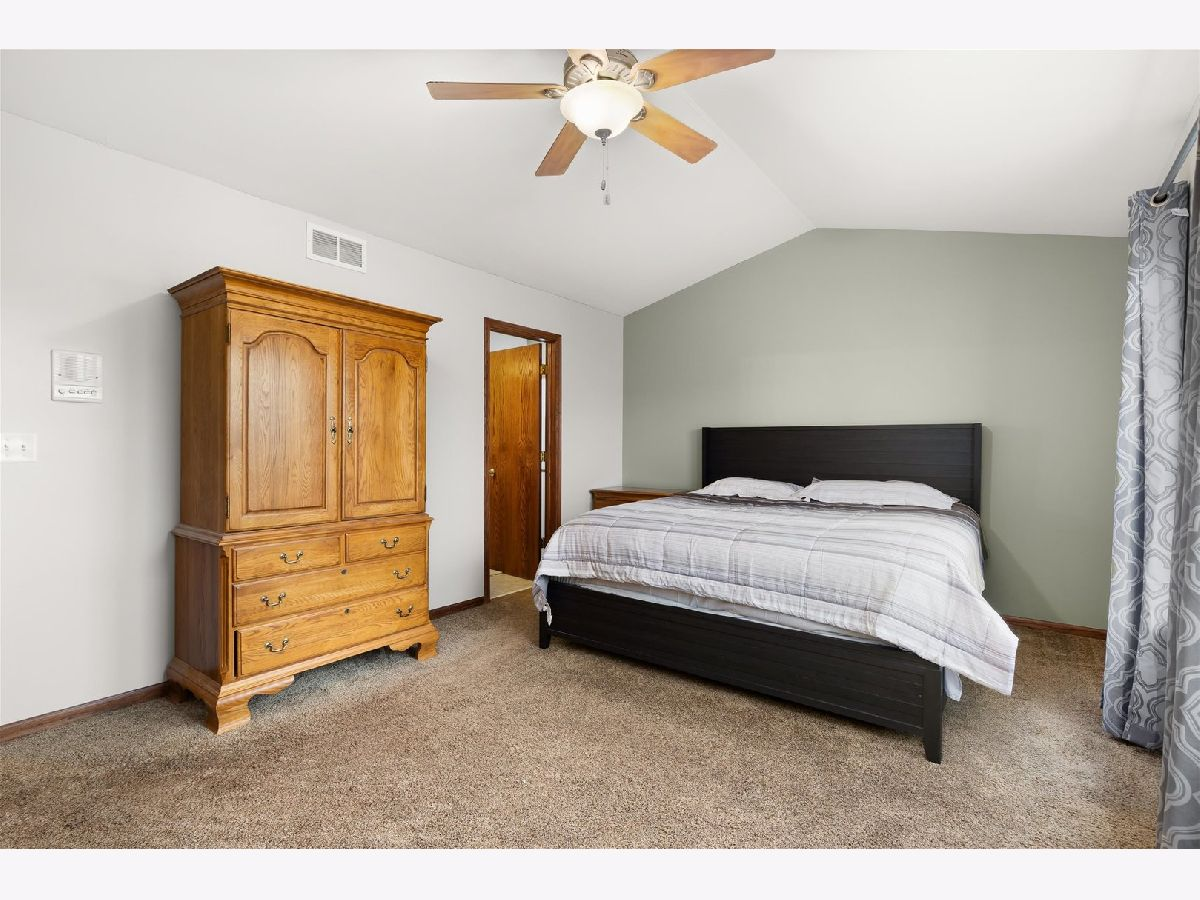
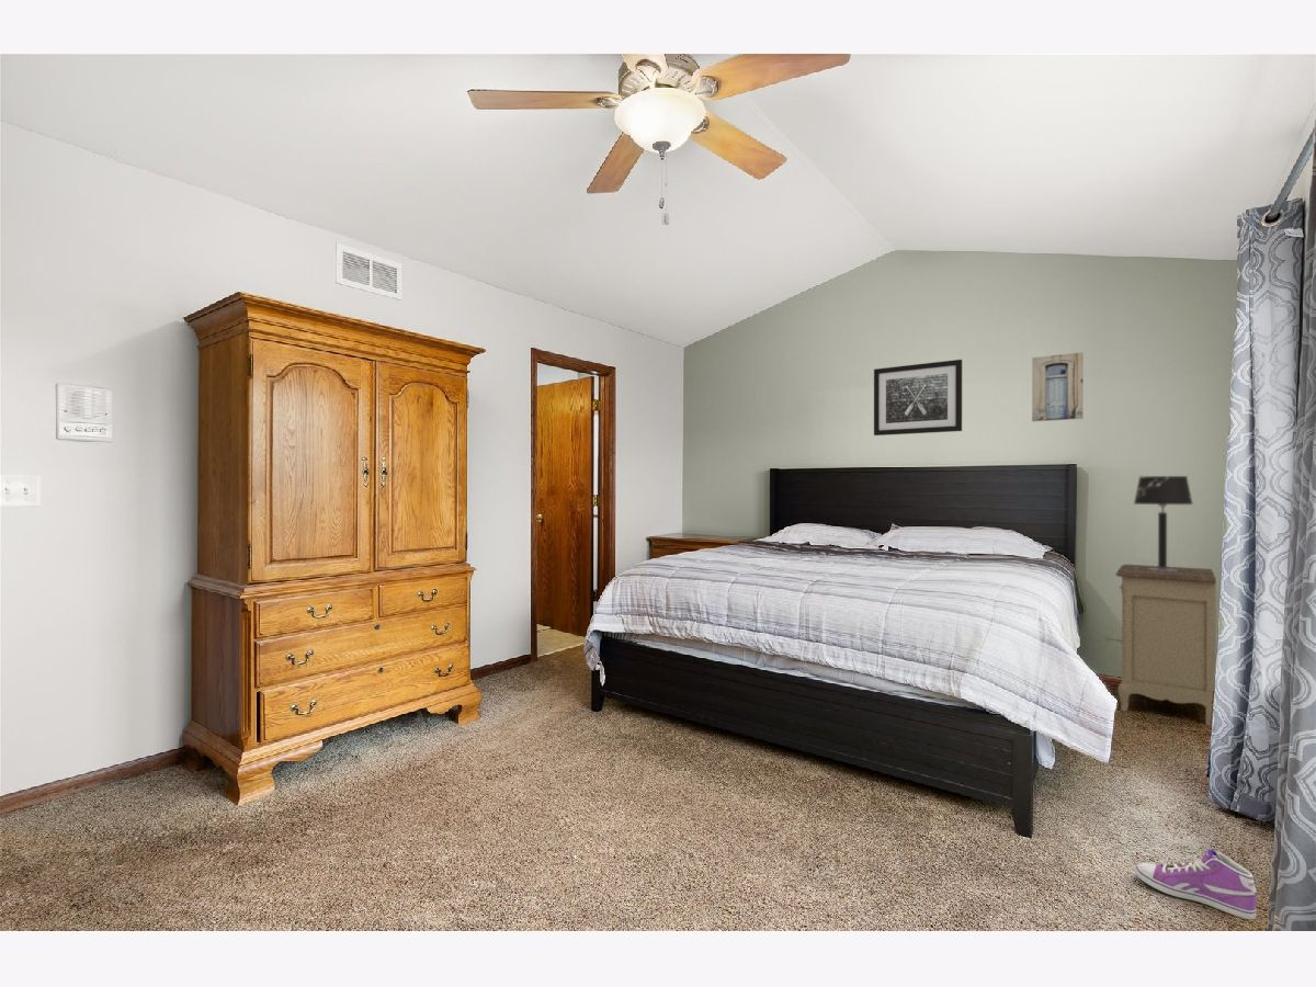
+ table lamp [1133,475,1194,571]
+ wall art [873,359,963,436]
+ sneaker [1135,848,1258,920]
+ nightstand [1104,564,1217,727]
+ wall art [1031,351,1085,422]
